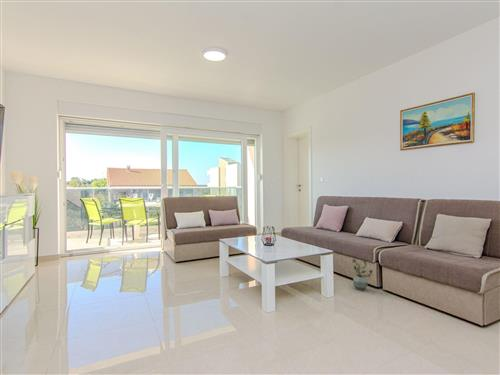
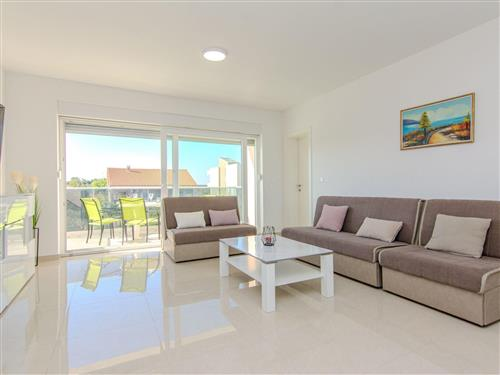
- potted plant [351,258,373,291]
